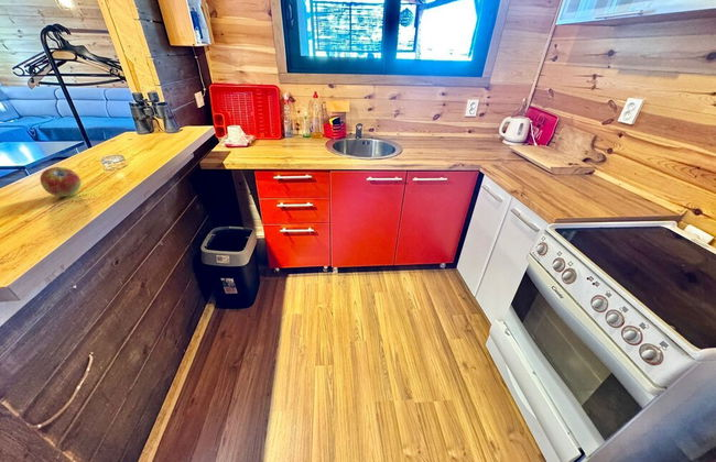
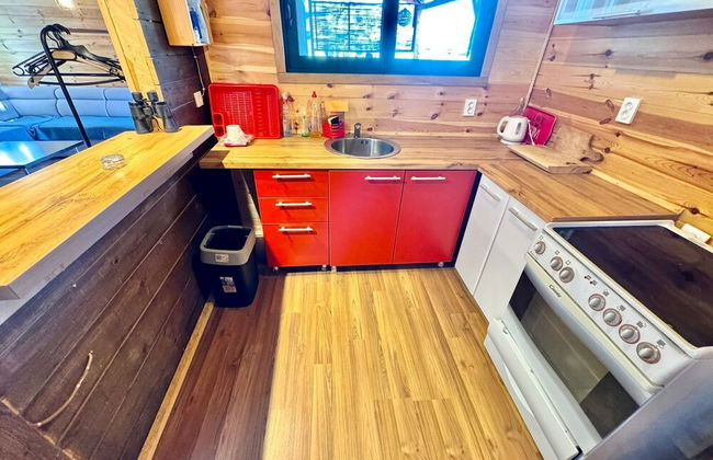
- fruit [39,166,83,198]
